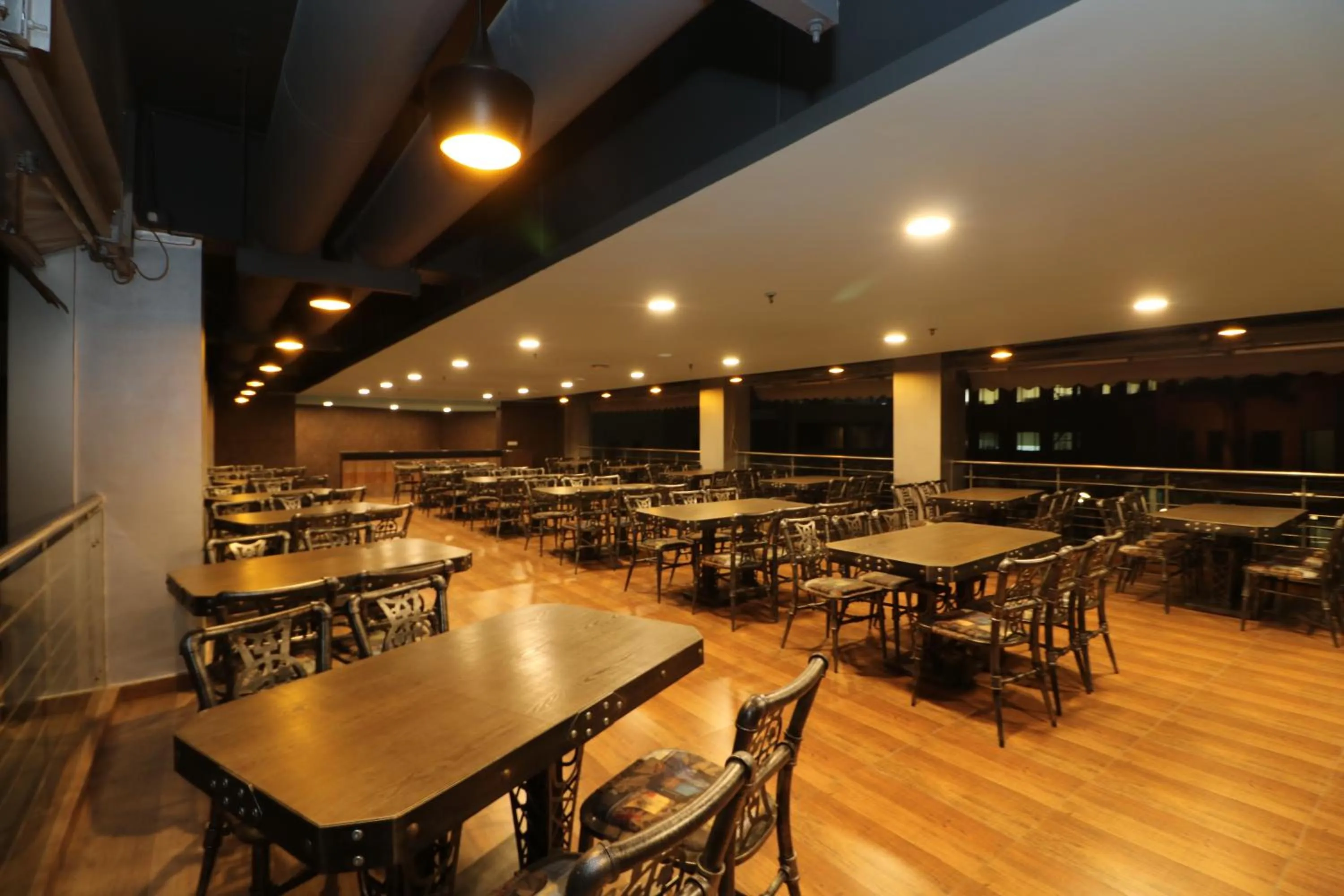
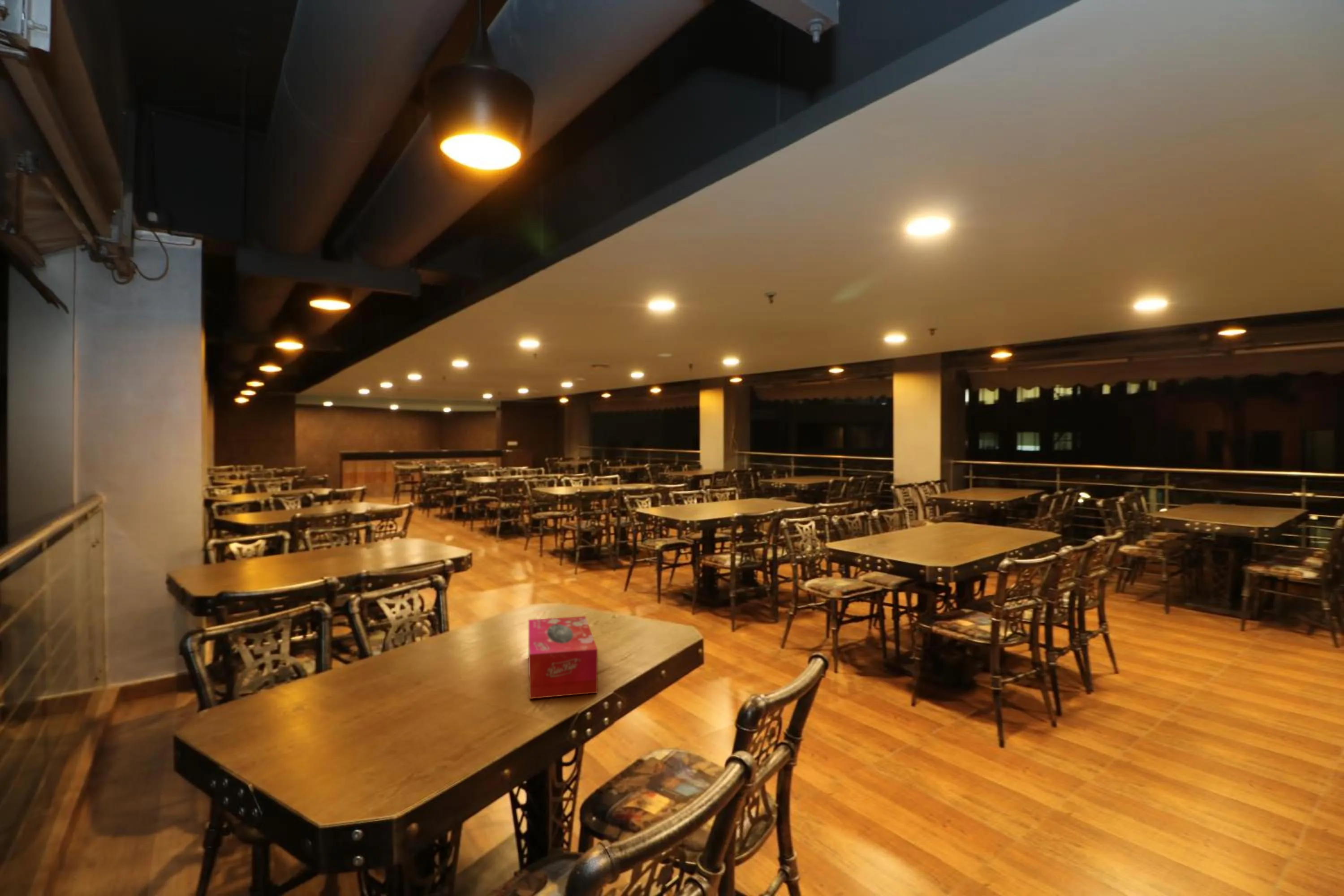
+ tissue box [528,616,598,699]
